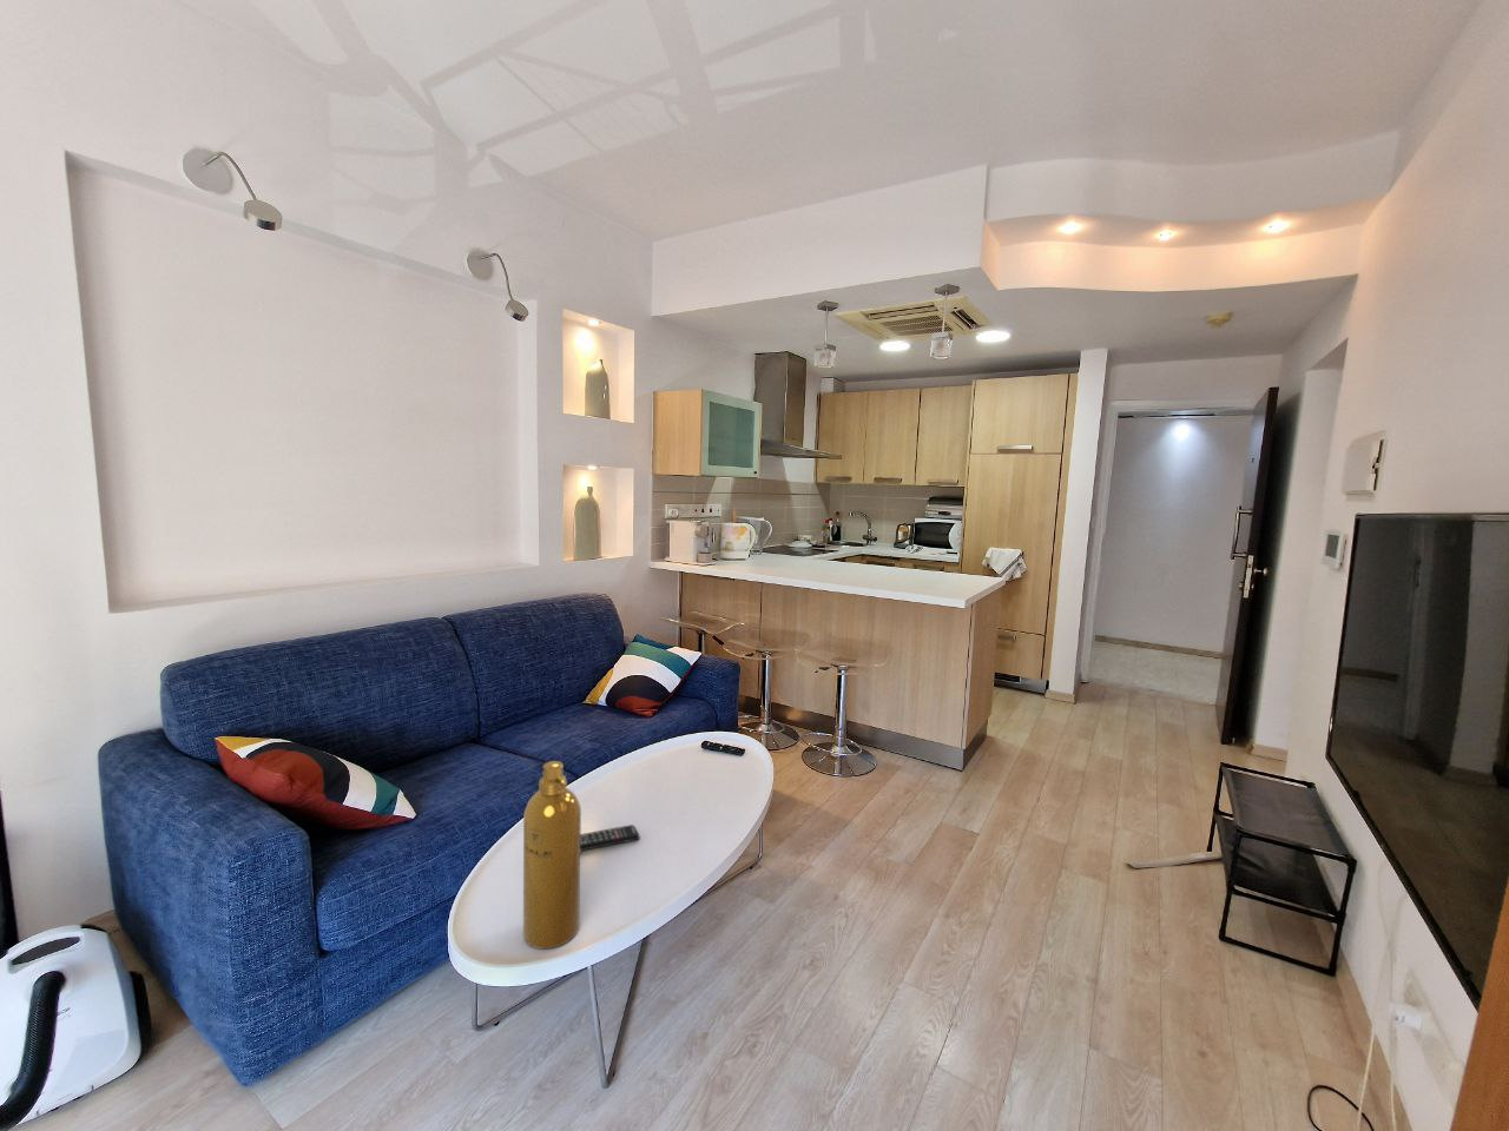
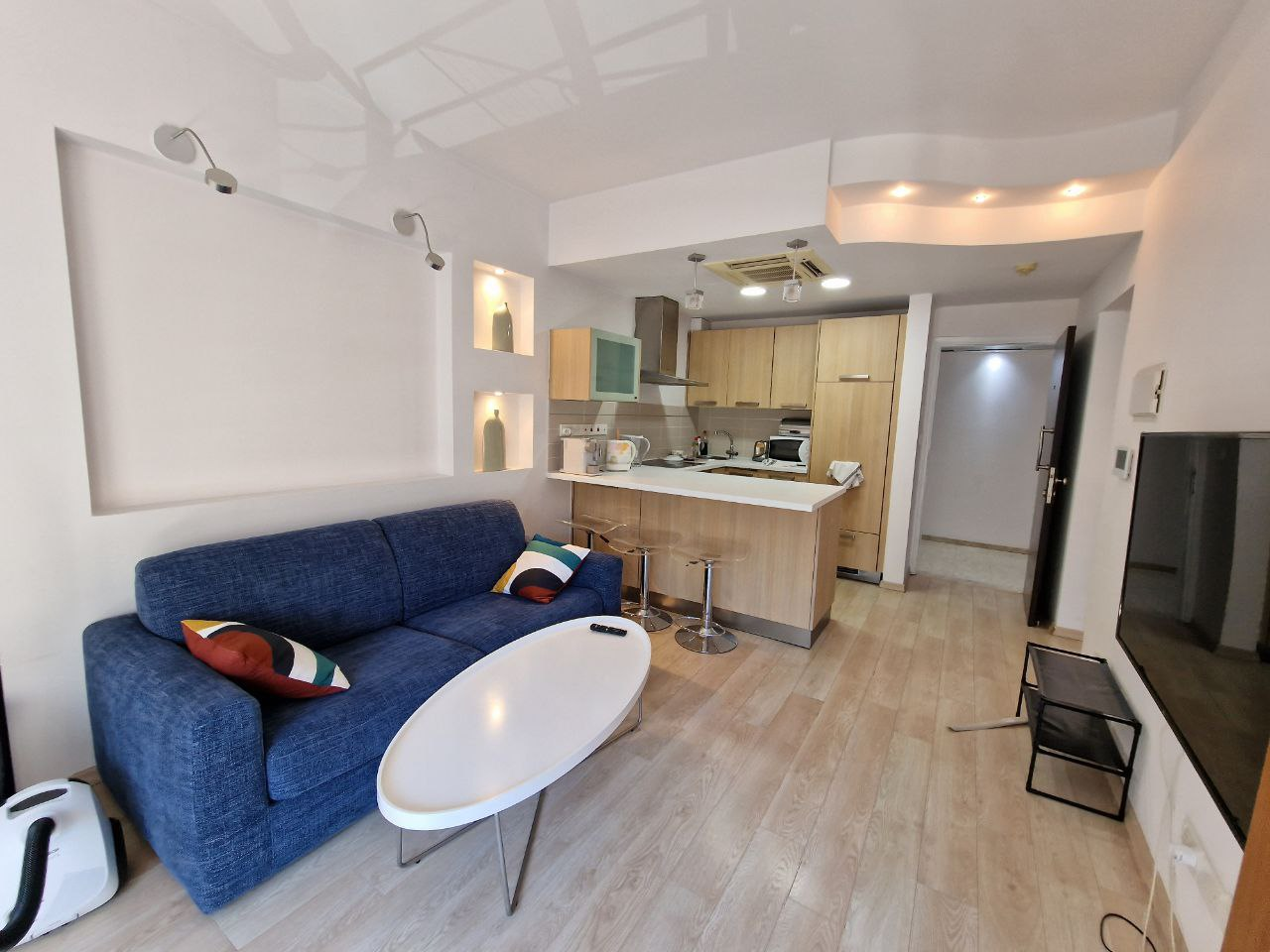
- spray bottle [523,760,582,949]
- remote control [580,823,642,852]
